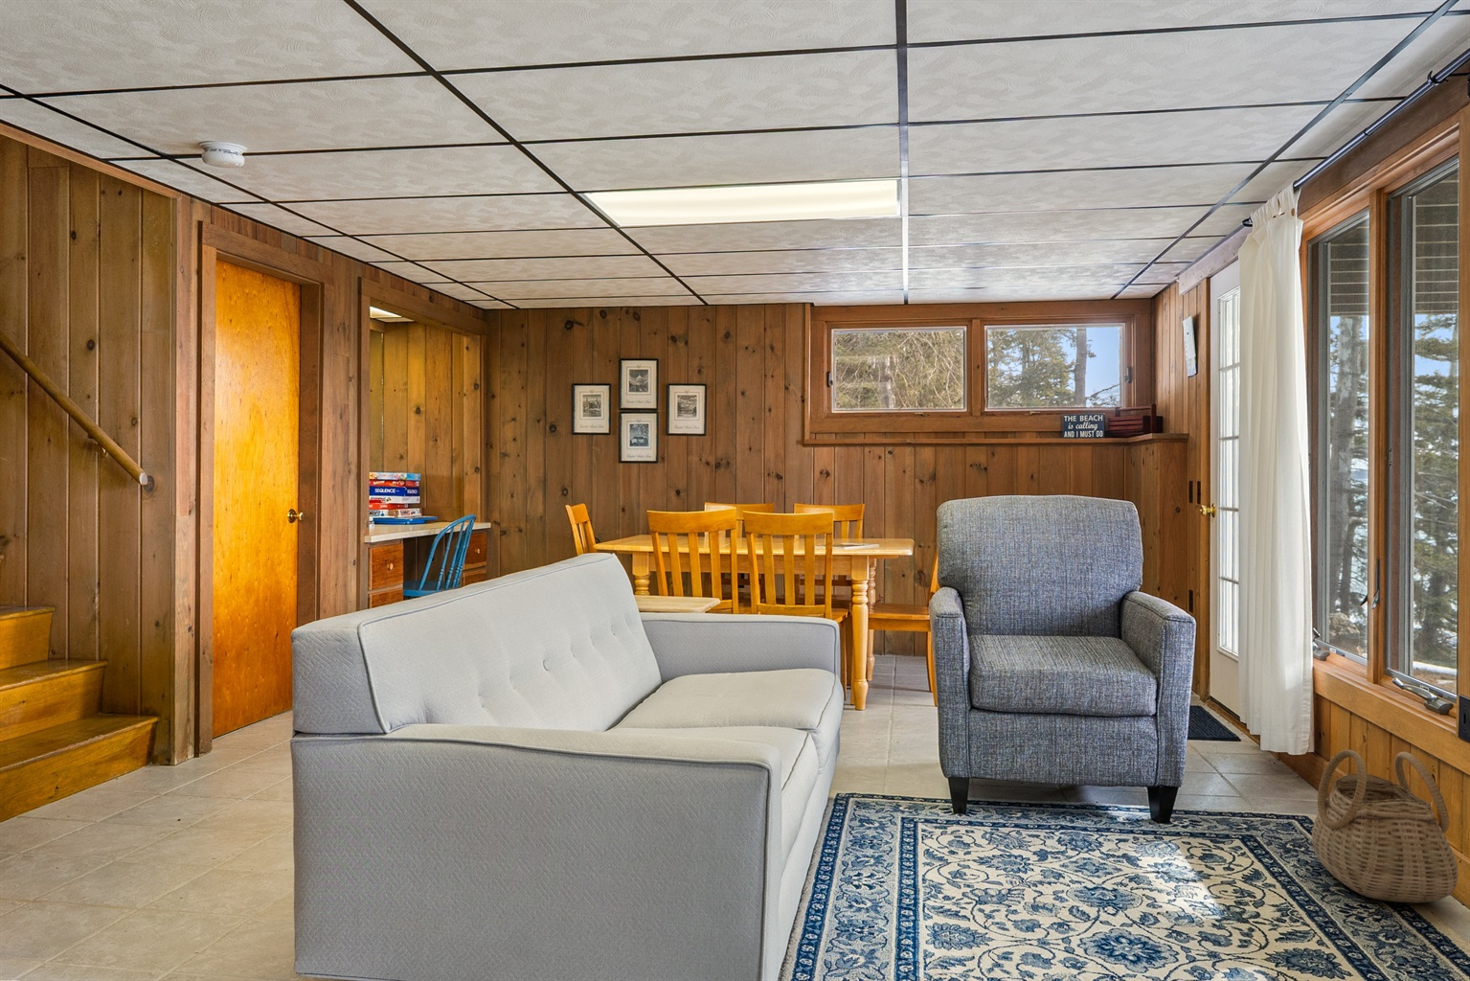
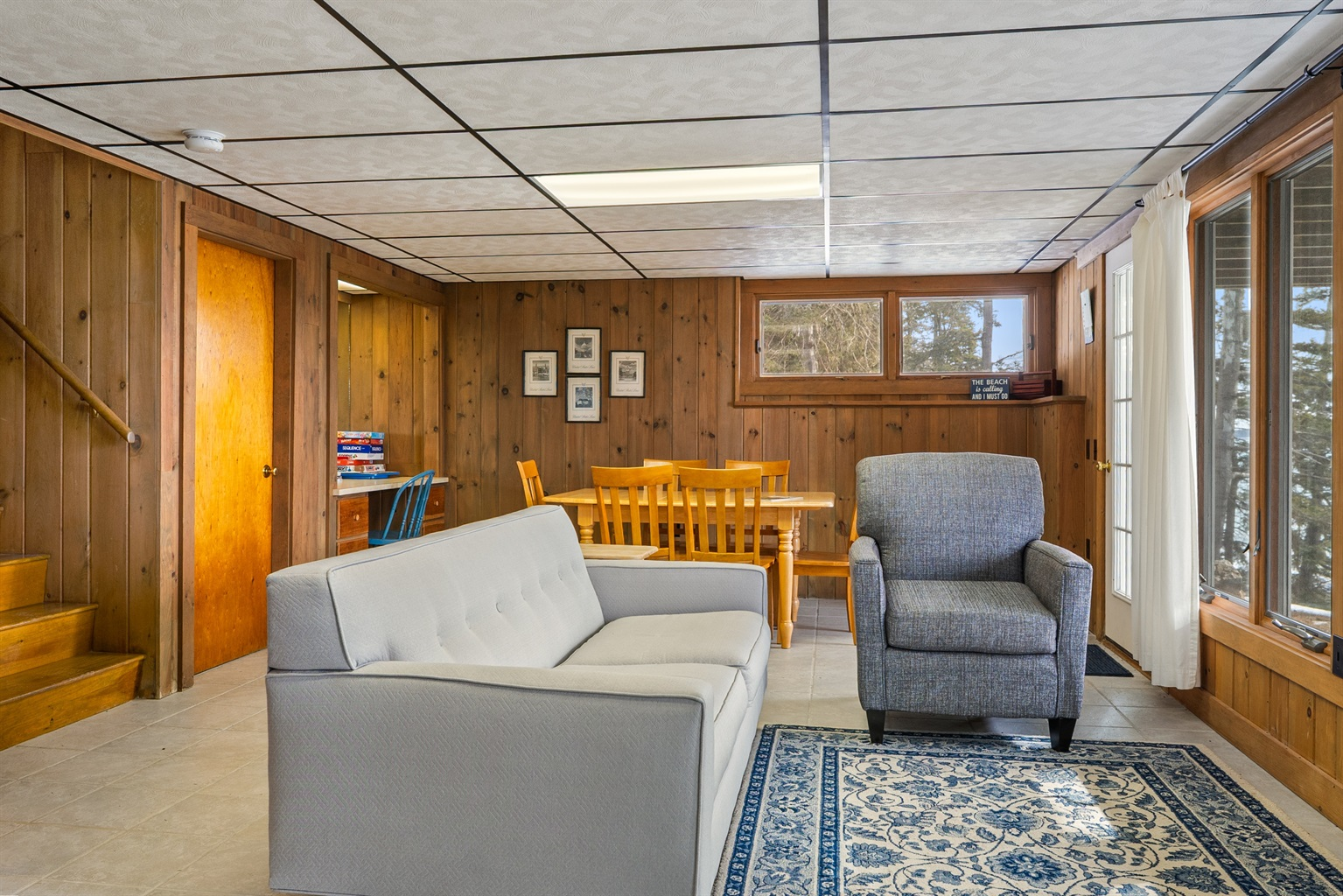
- basket [1311,748,1459,903]
